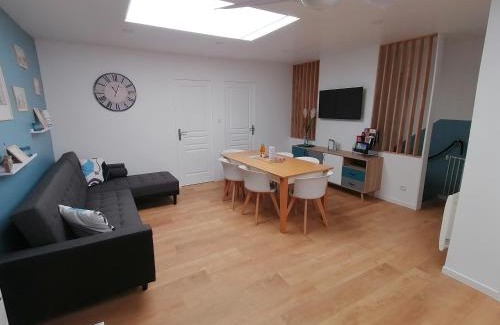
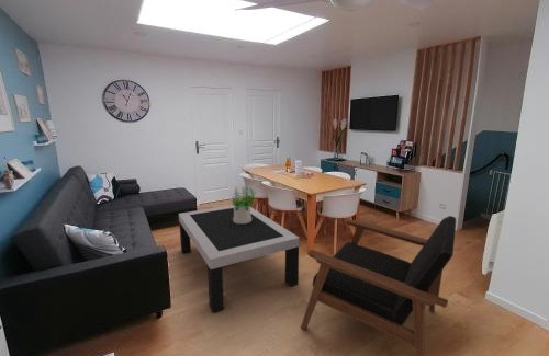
+ coffee table [178,205,300,313]
+ potted plant [231,185,257,223]
+ armchair [300,215,457,356]
